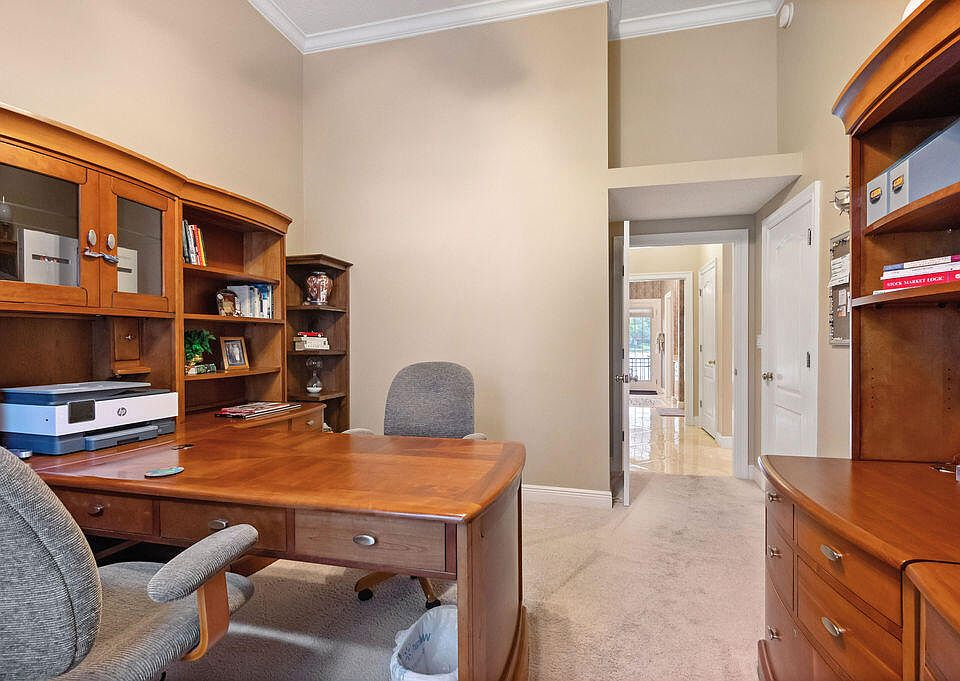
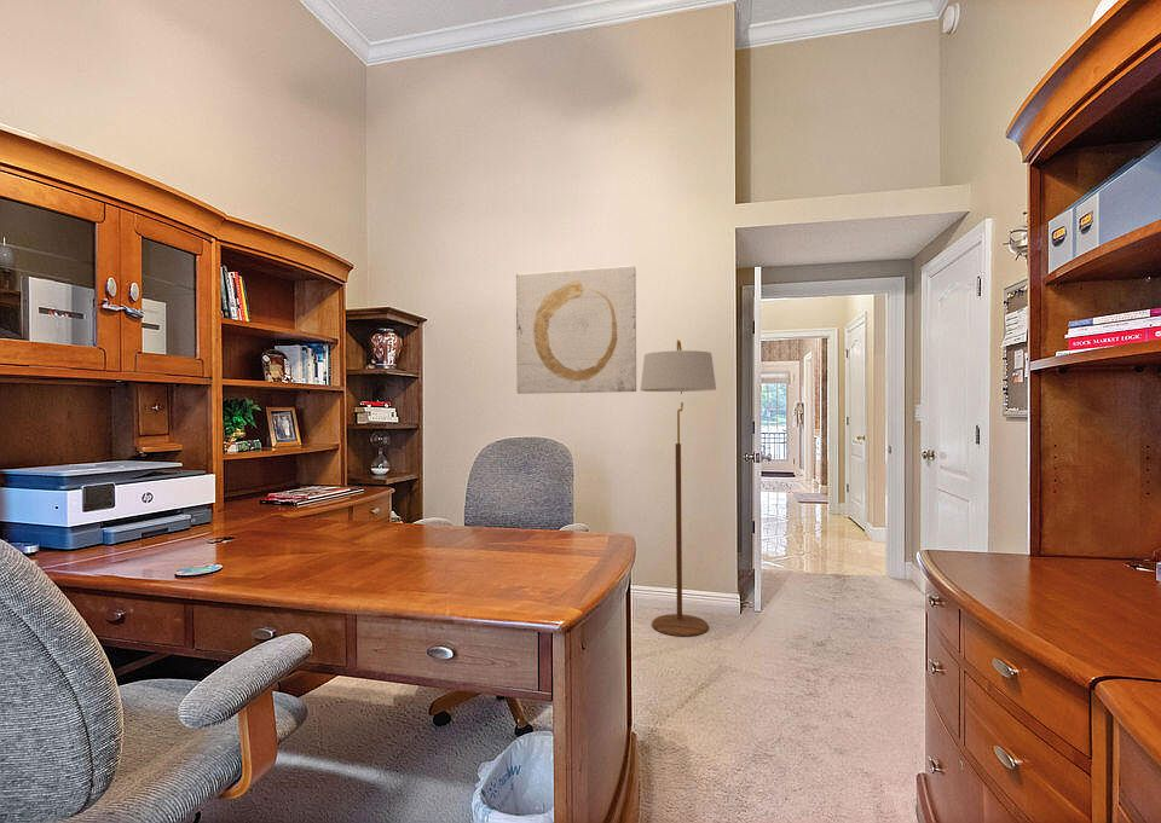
+ floor lamp [640,338,717,637]
+ wall art [515,265,637,395]
